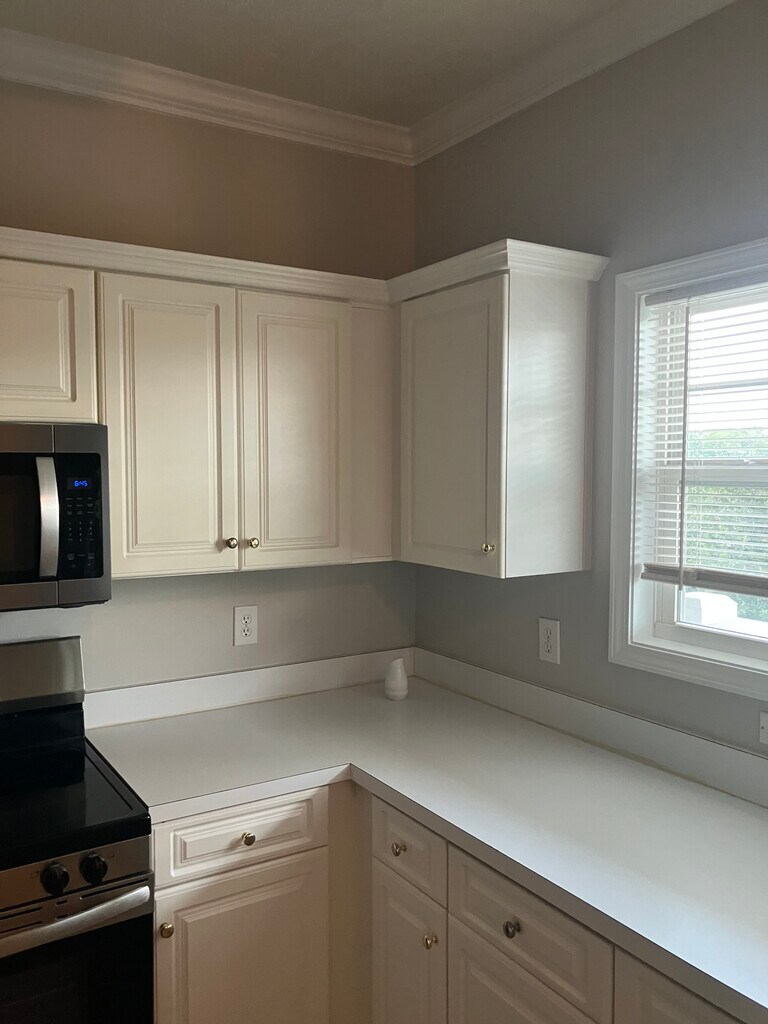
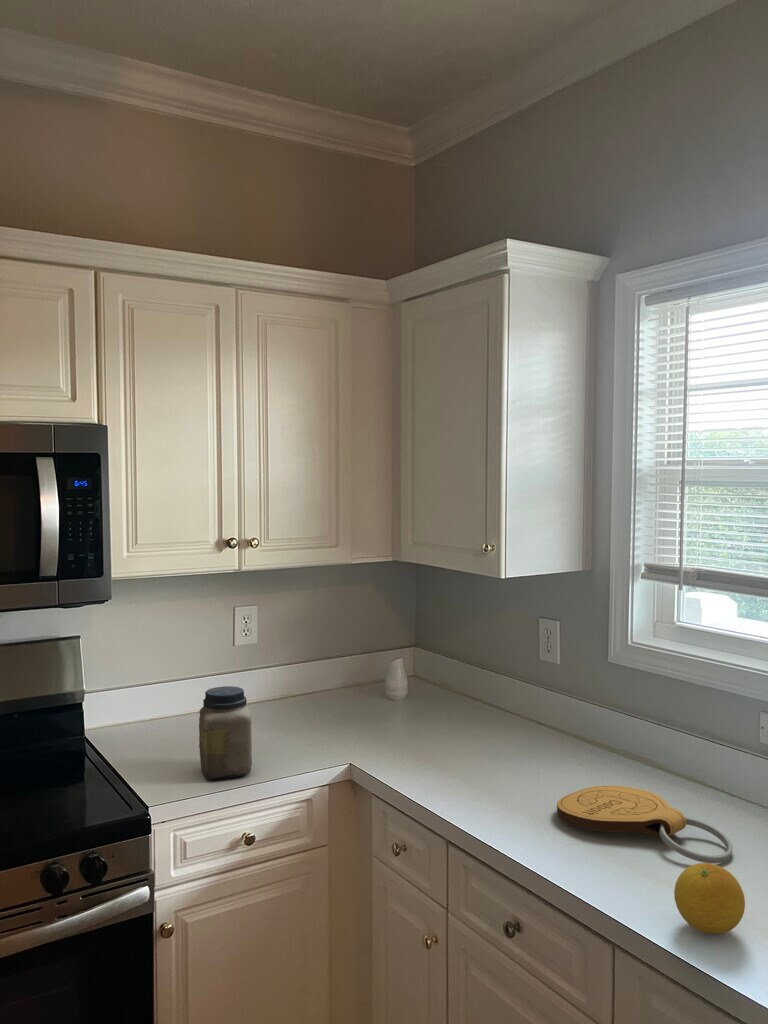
+ key chain [556,785,733,864]
+ jar [198,685,253,780]
+ fruit [673,862,746,935]
